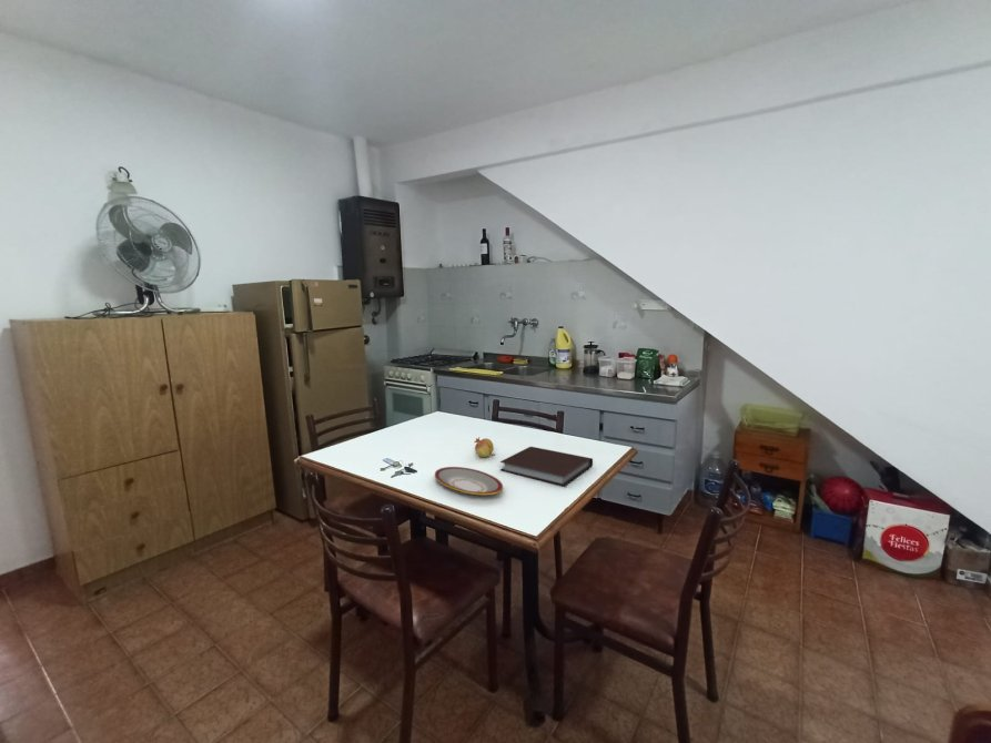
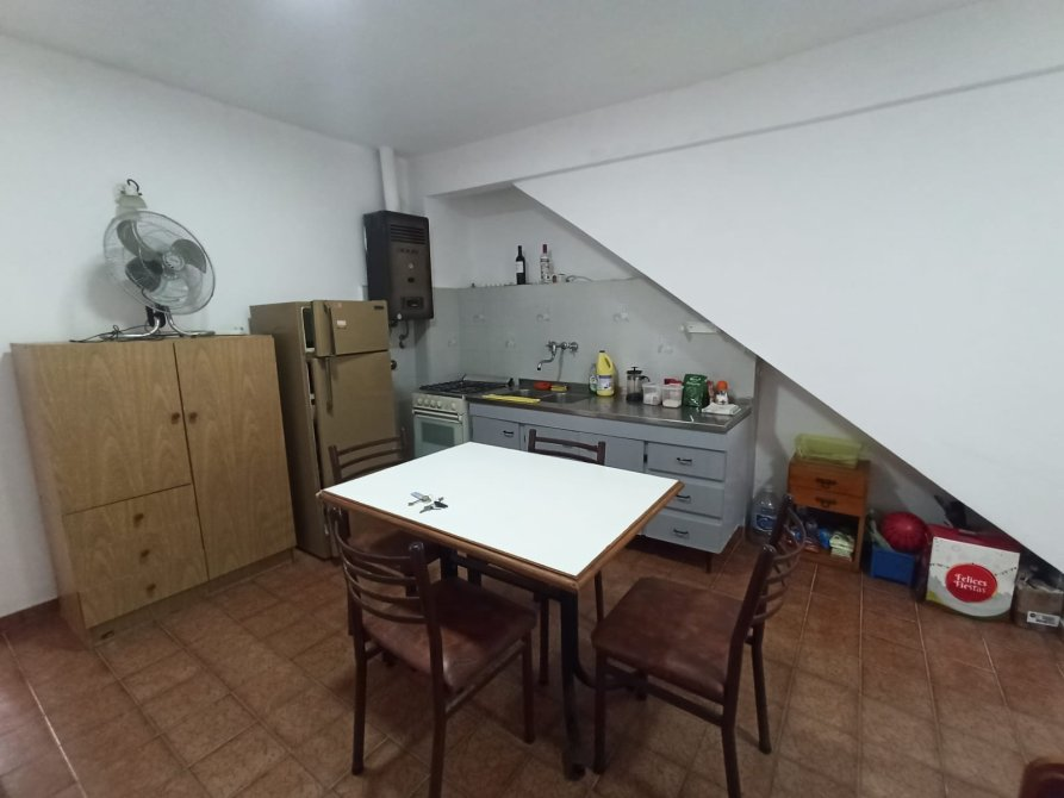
- plate [434,466,504,496]
- fruit [474,437,496,458]
- notebook [499,446,594,487]
